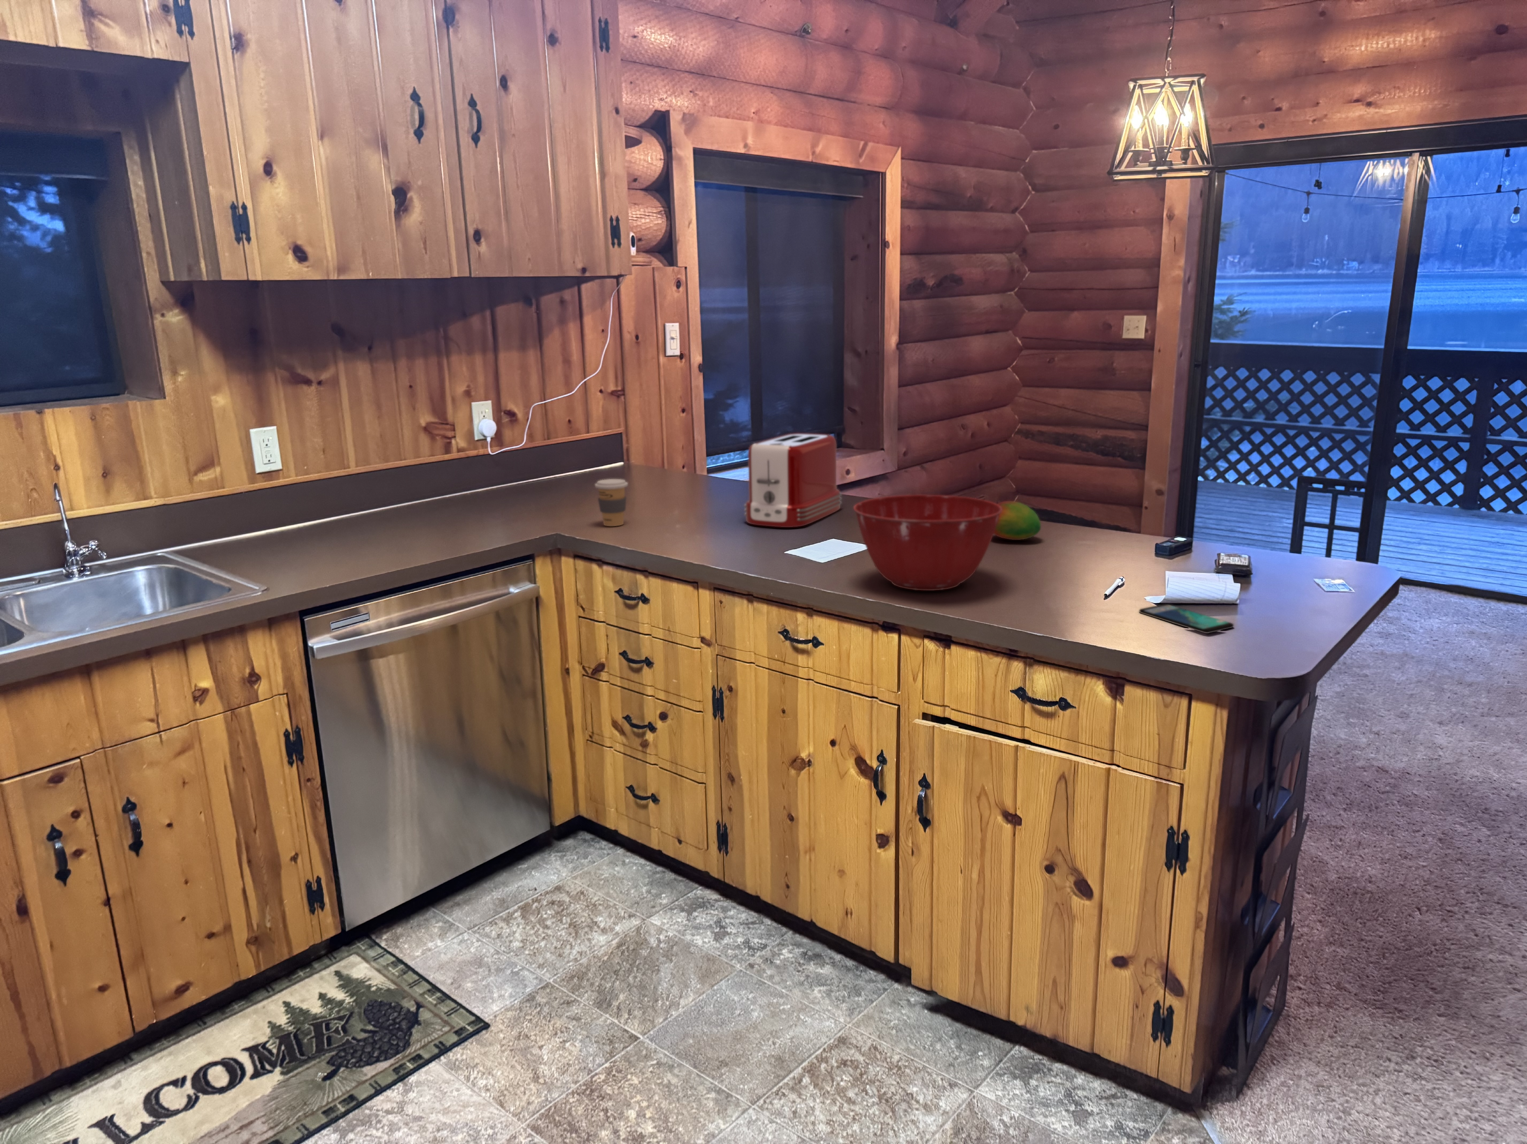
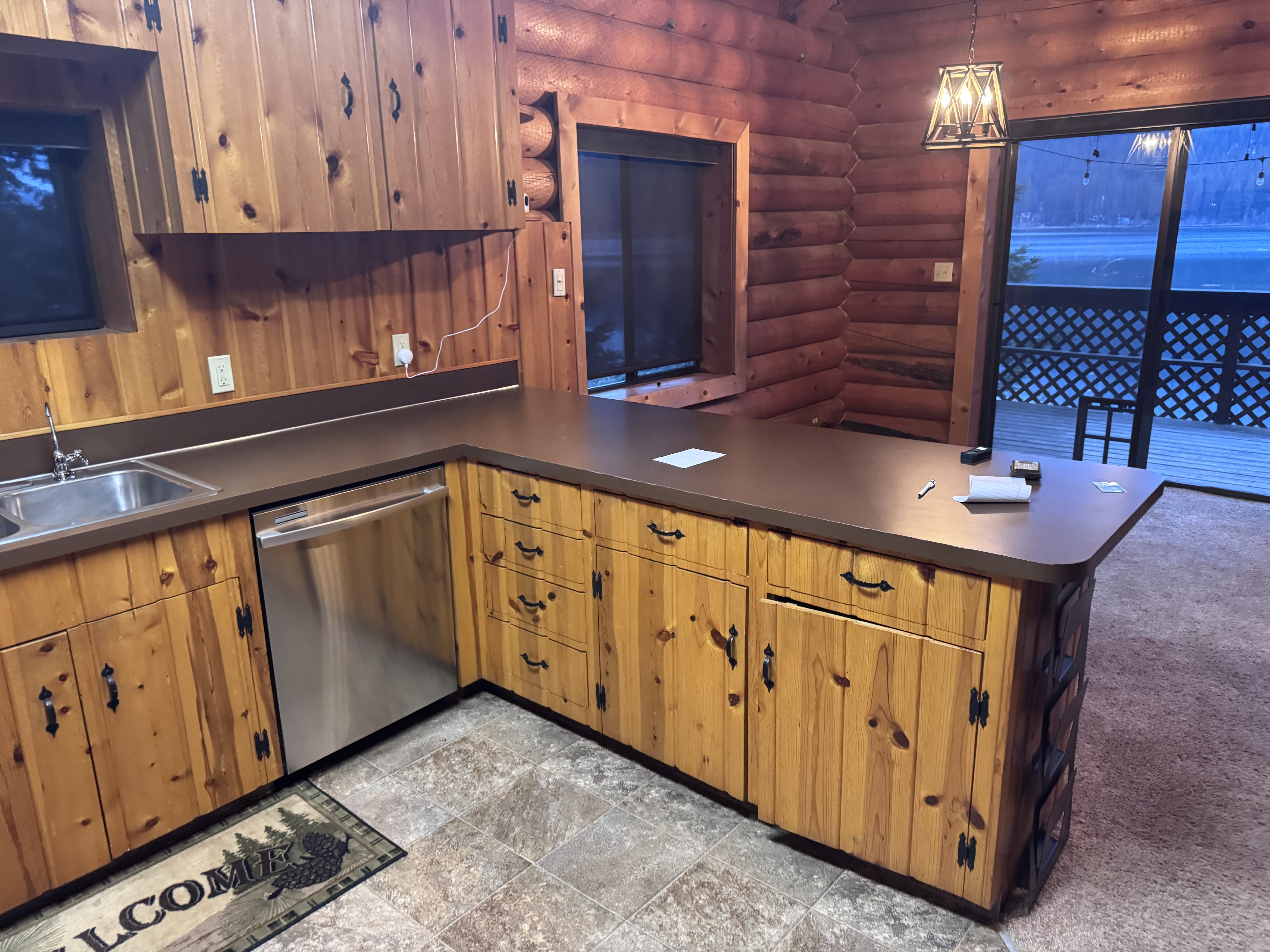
- mixing bowl [852,495,1002,591]
- smartphone [1139,603,1234,633]
- fruit [993,501,1041,541]
- toaster [744,433,842,528]
- coffee cup [595,478,628,526]
